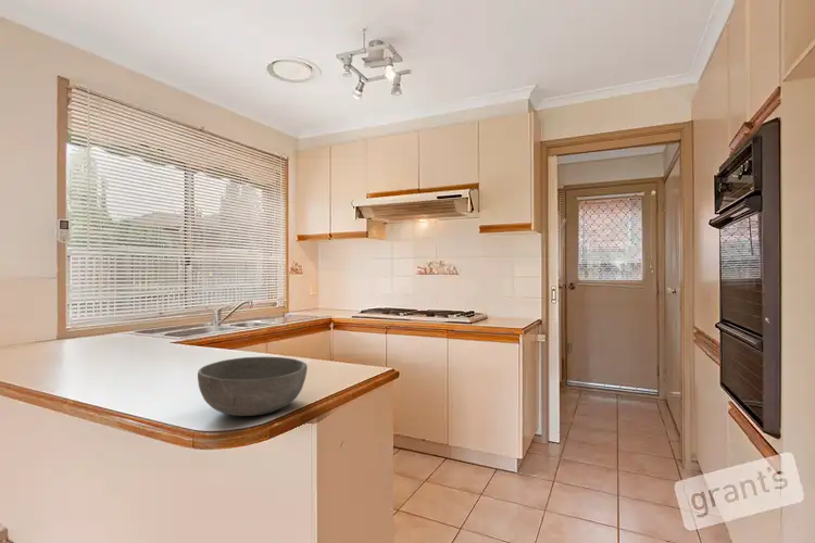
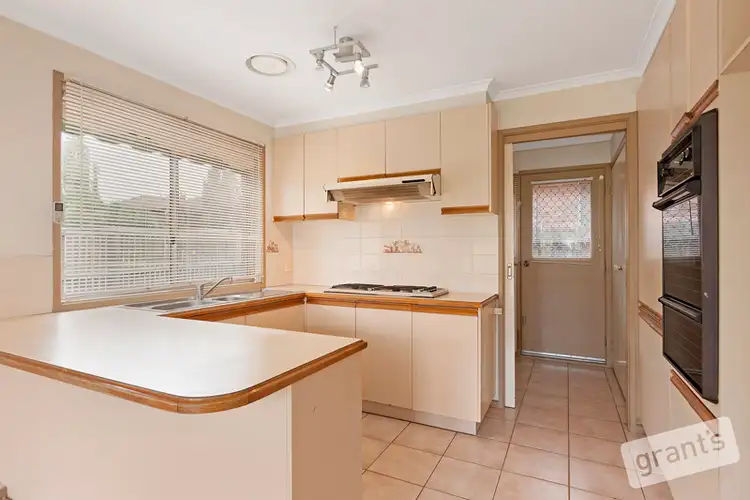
- bowl [197,356,309,417]
